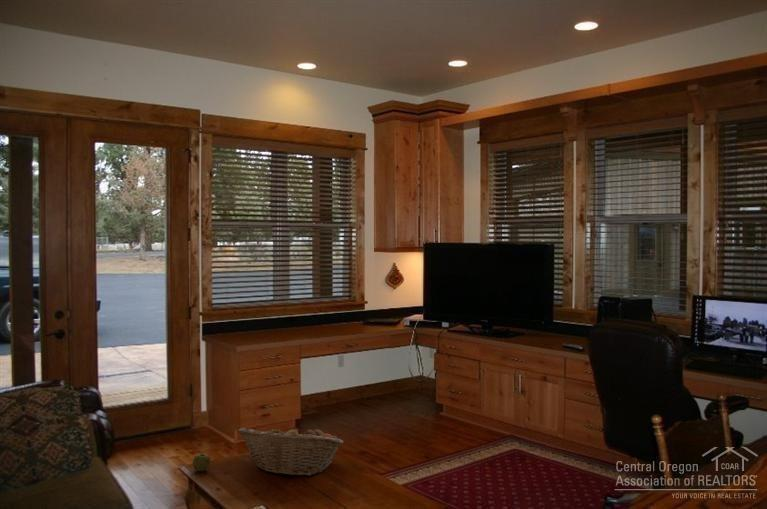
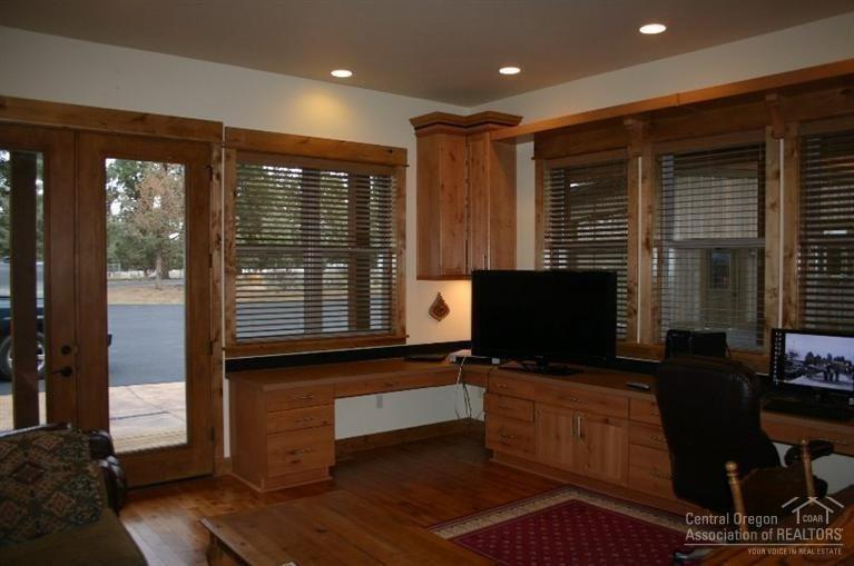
- fruit basket [237,423,344,477]
- apple [192,453,211,472]
